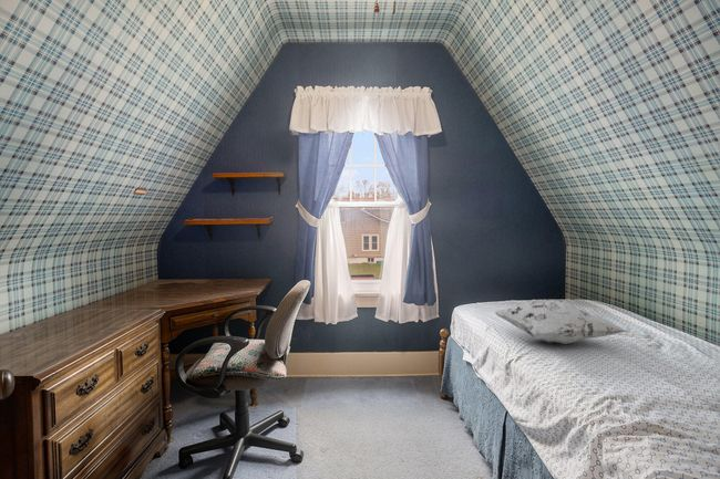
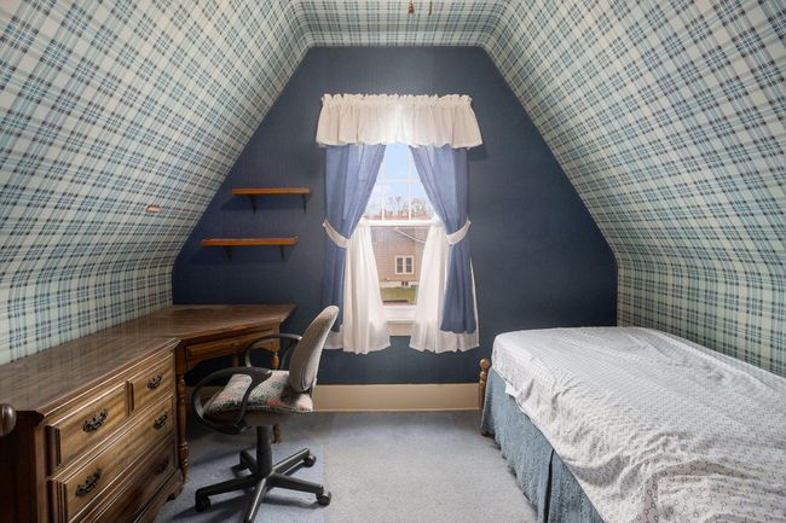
- decorative pillow [494,299,630,345]
